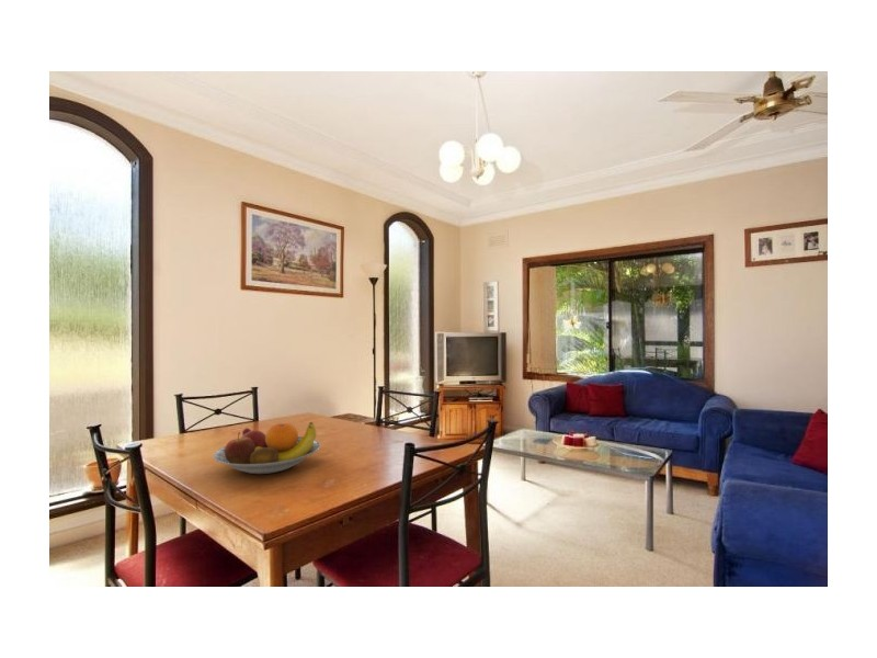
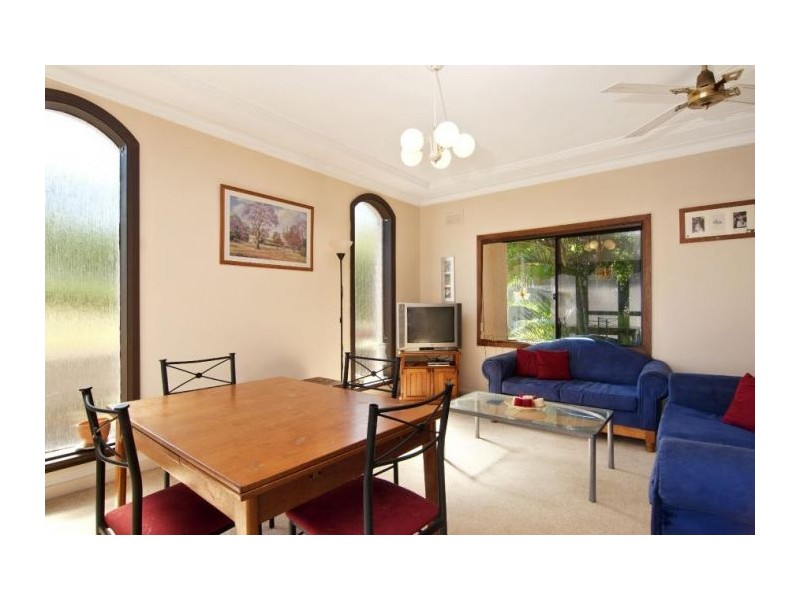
- fruit bowl [212,421,321,475]
